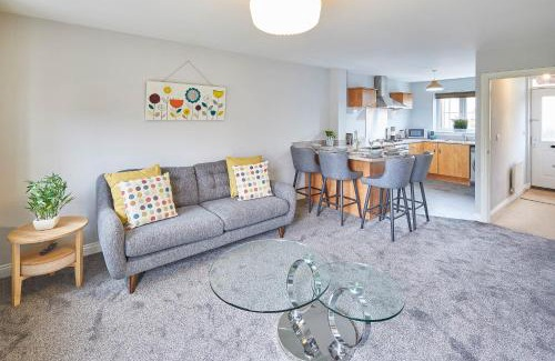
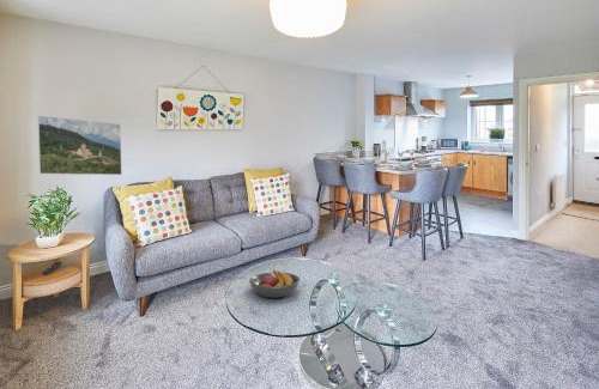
+ fruit bowl [248,269,302,299]
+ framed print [37,115,123,176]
